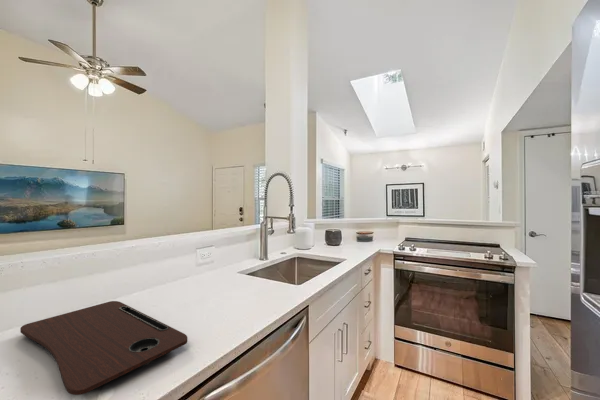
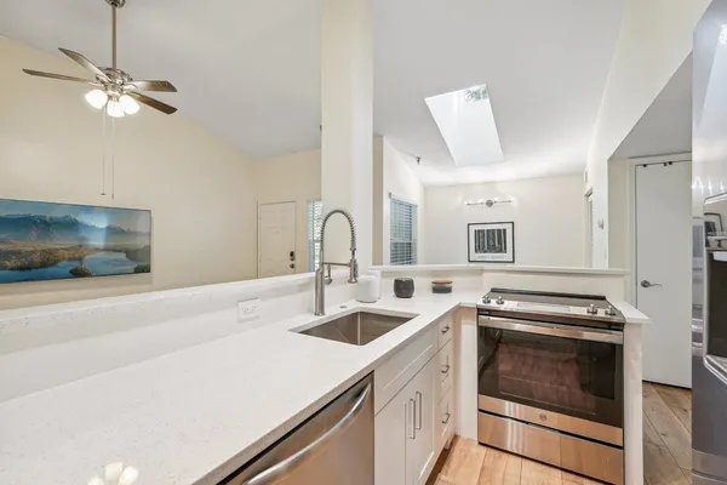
- cutting board [19,300,188,396]
